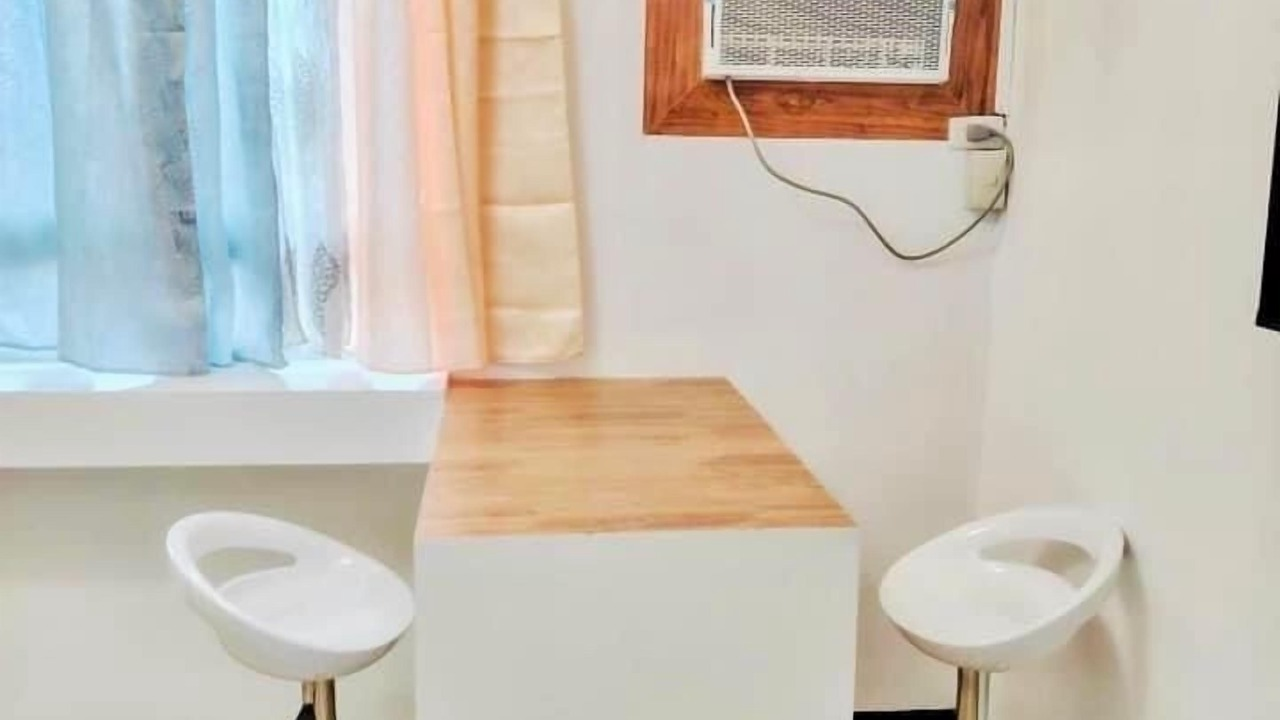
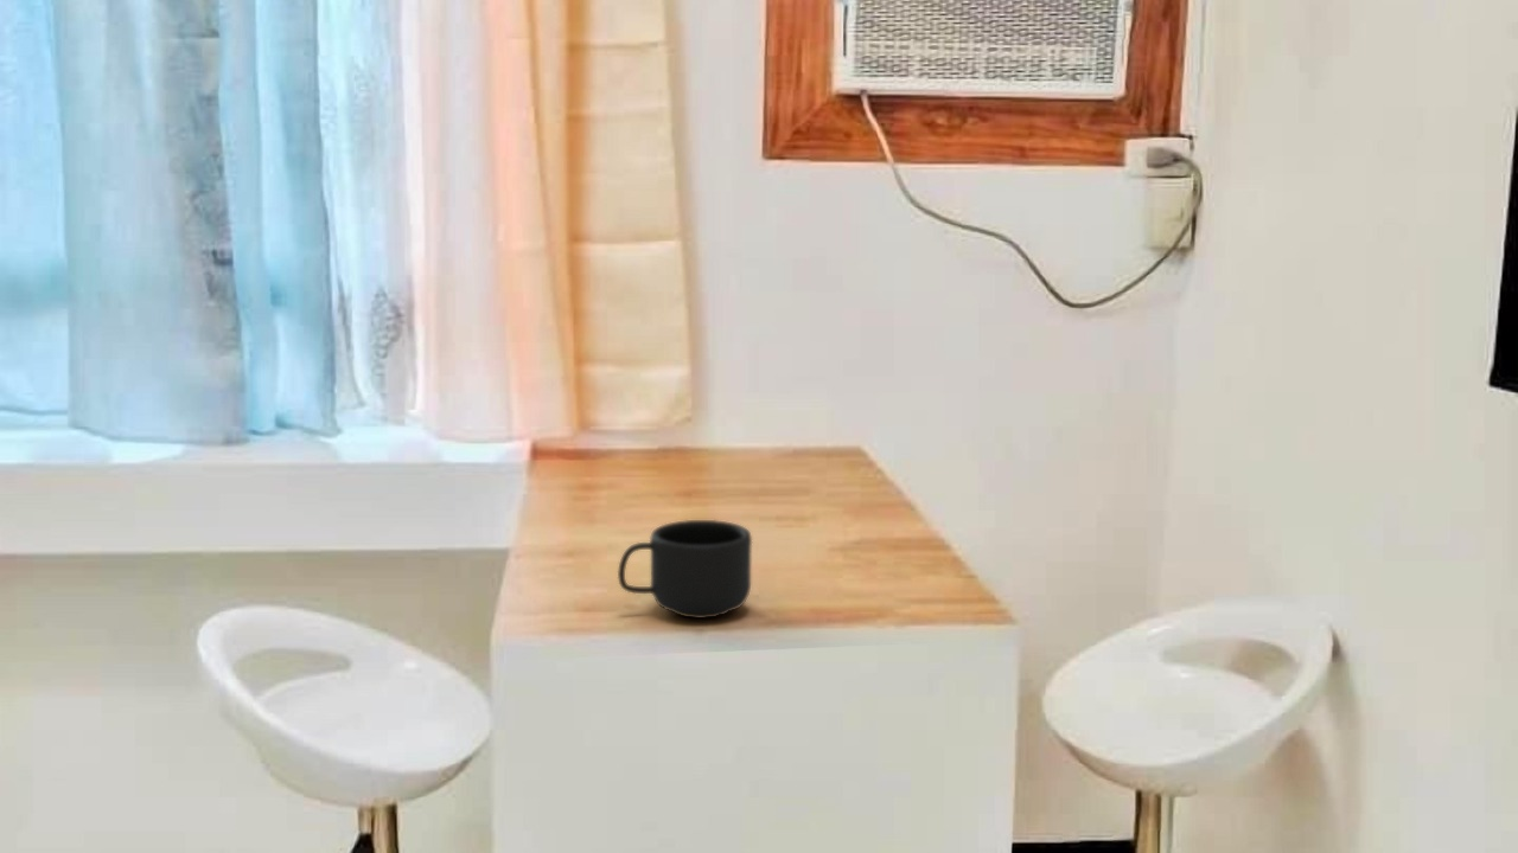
+ mug [617,519,753,620]
